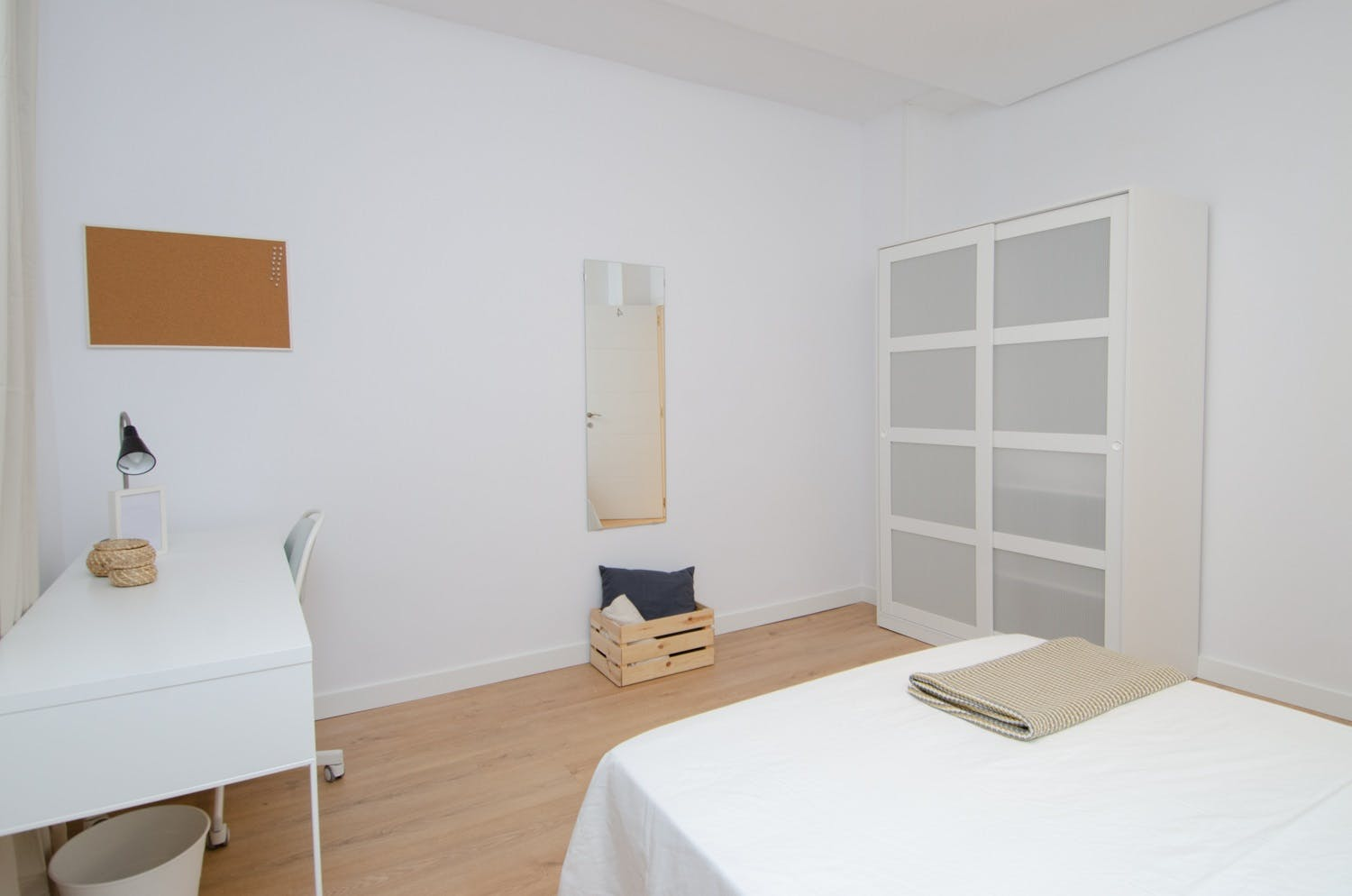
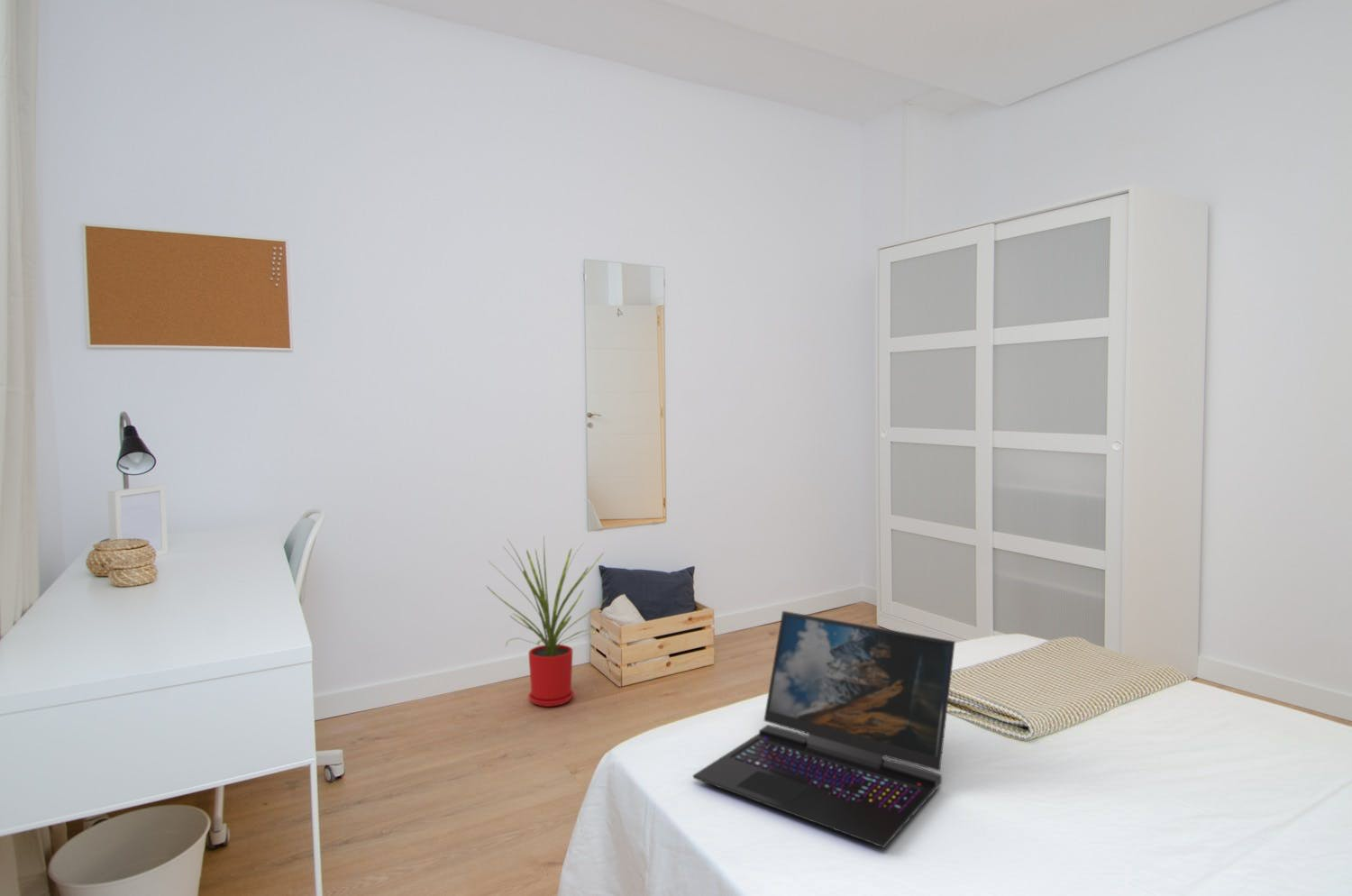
+ laptop [692,610,956,849]
+ house plant [486,535,609,708]
